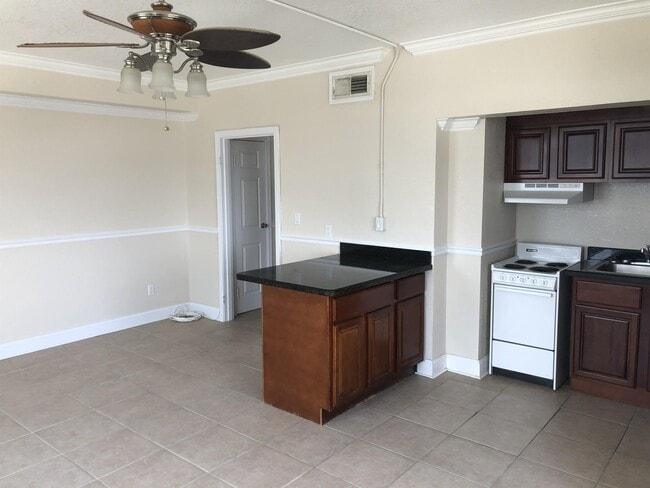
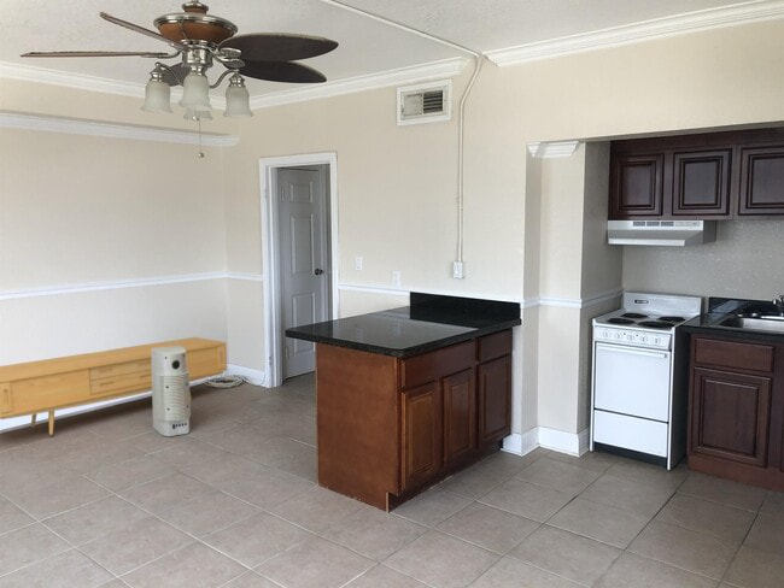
+ air purifier [151,346,192,437]
+ sideboard [0,336,228,436]
